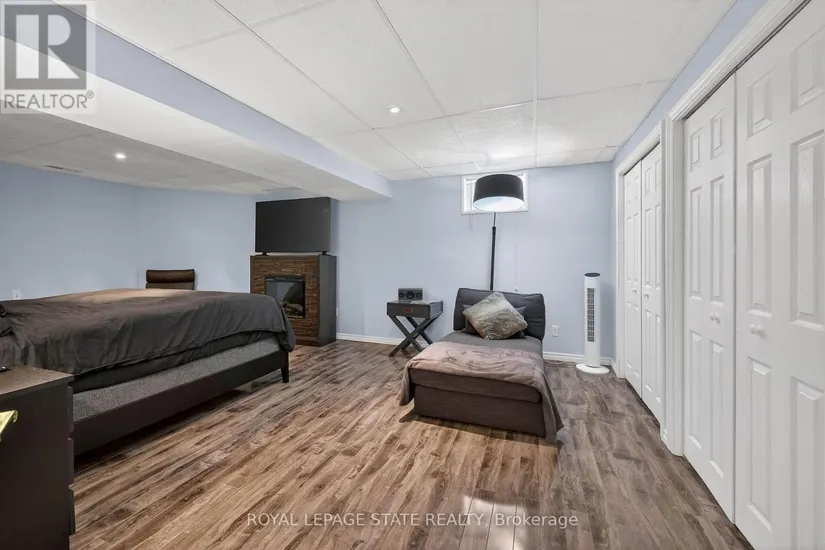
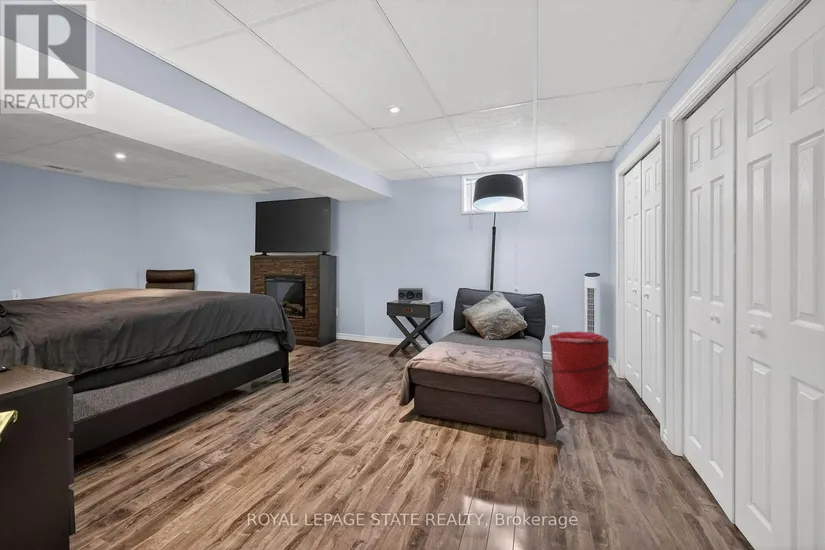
+ laundry hamper [548,330,610,414]
